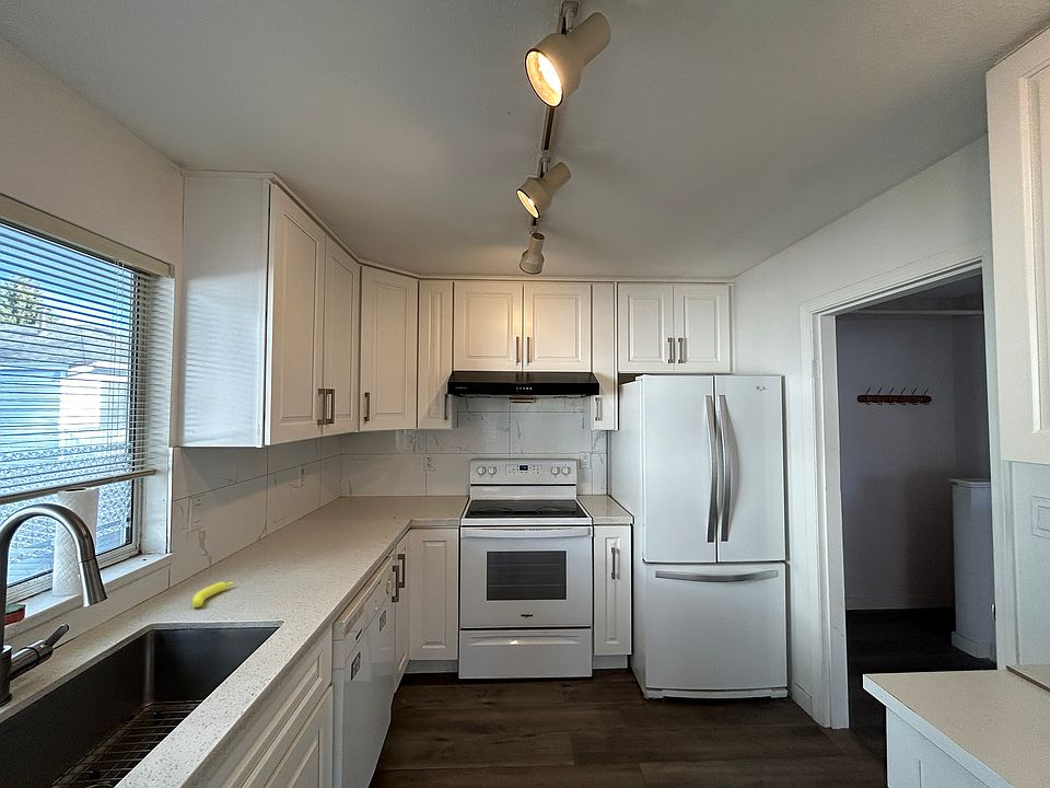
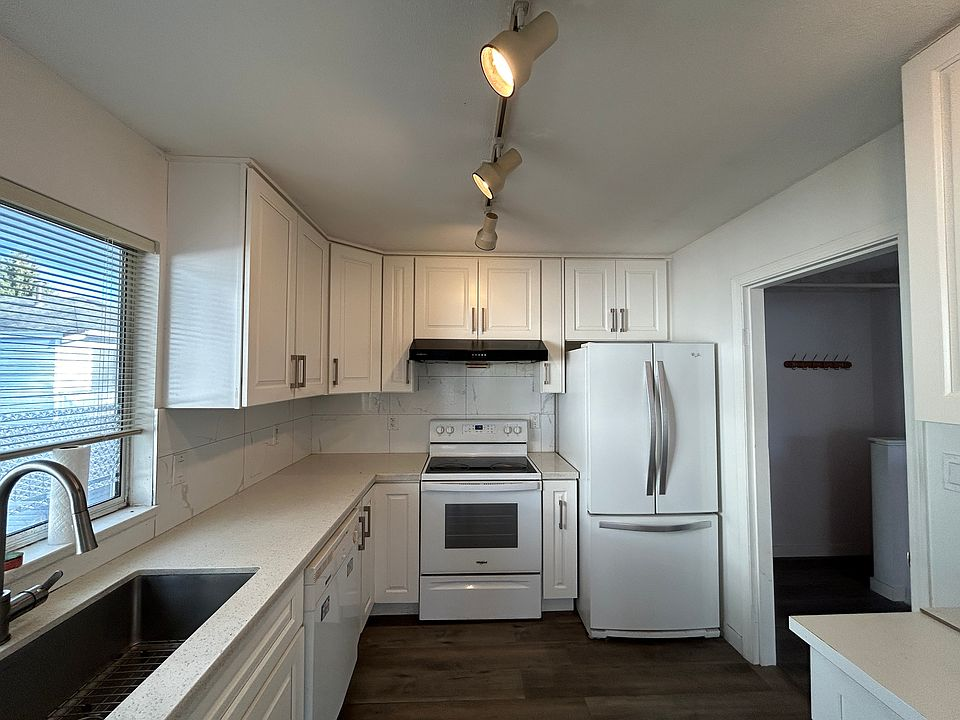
- banana [190,580,235,609]
